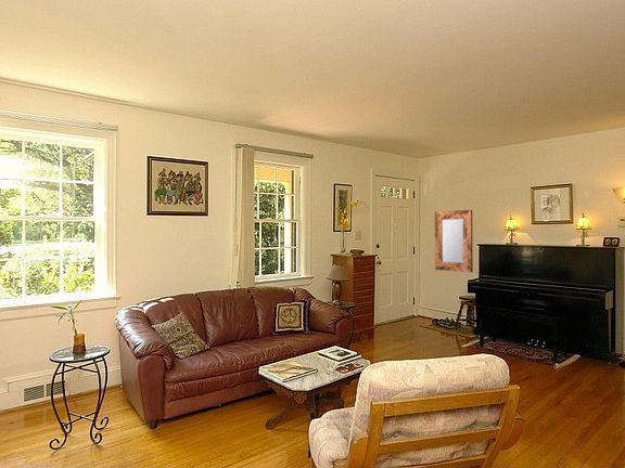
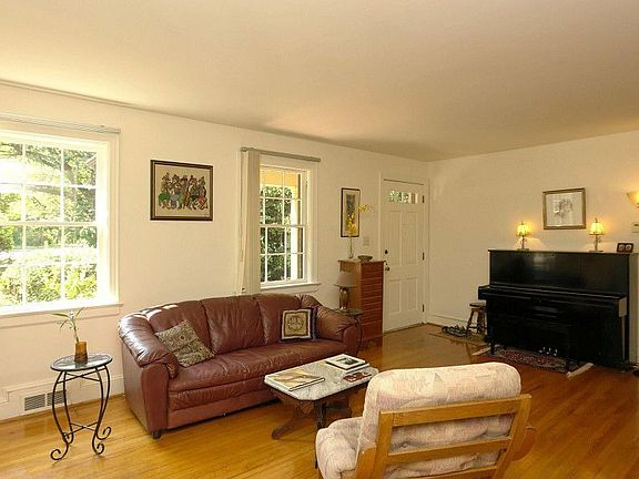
- home mirror [434,209,474,273]
